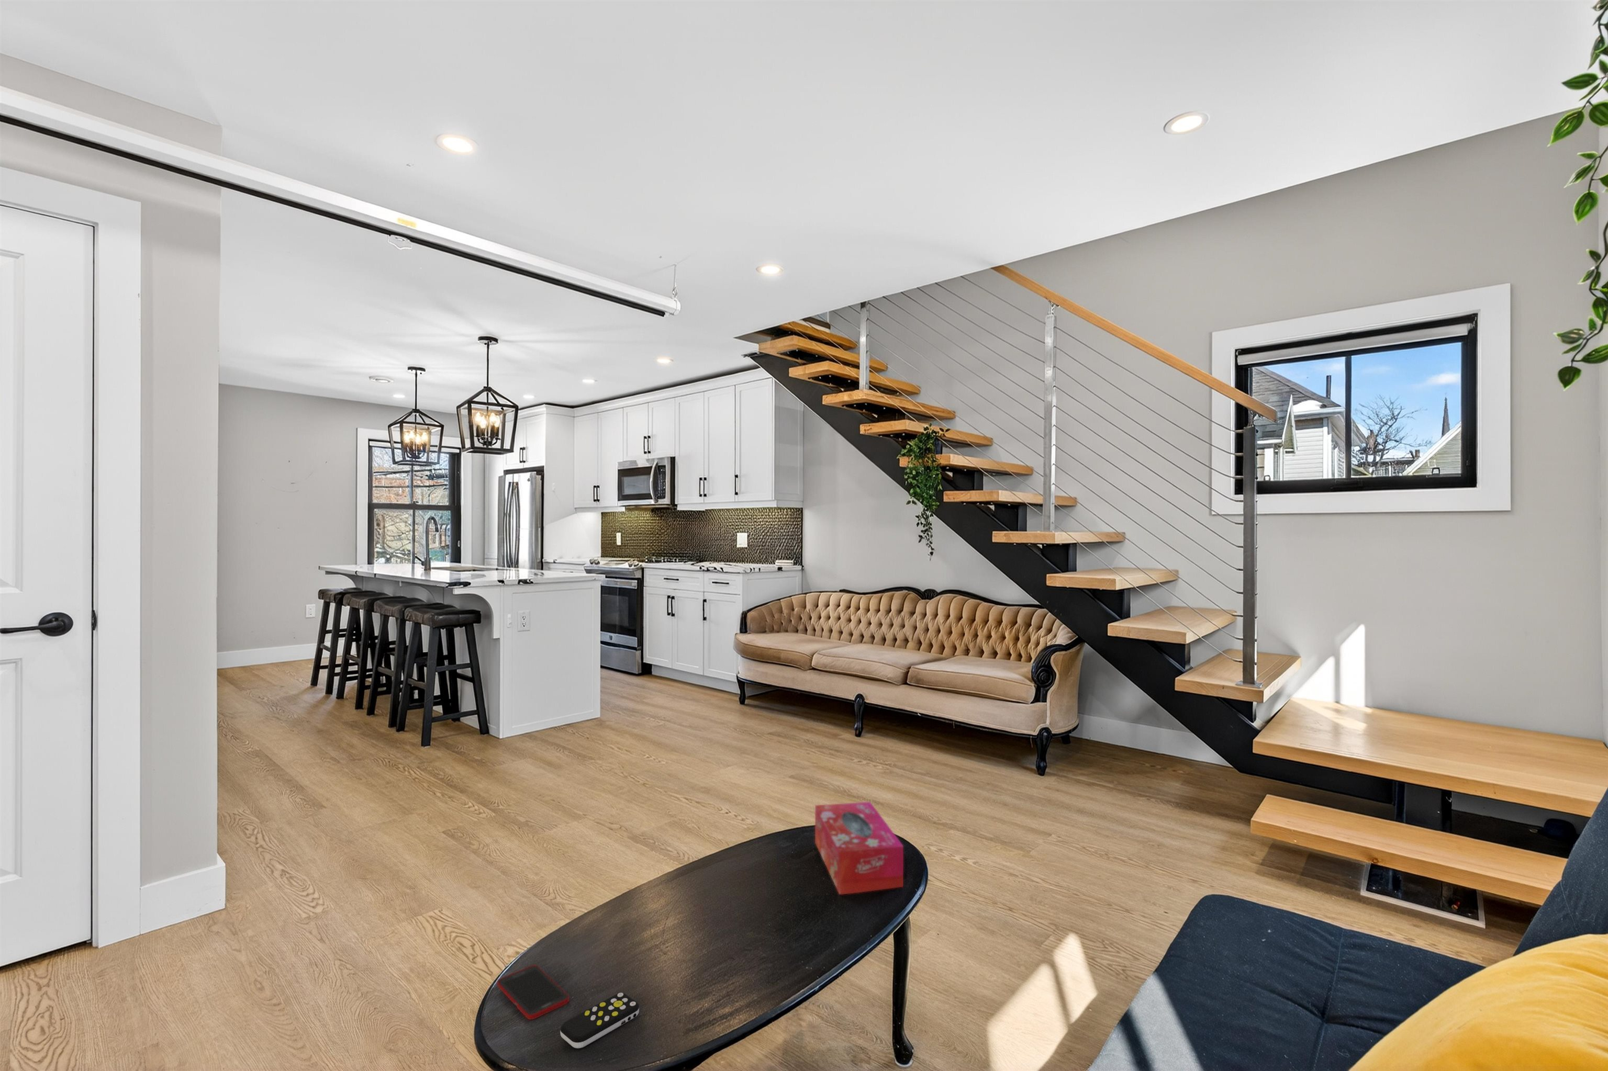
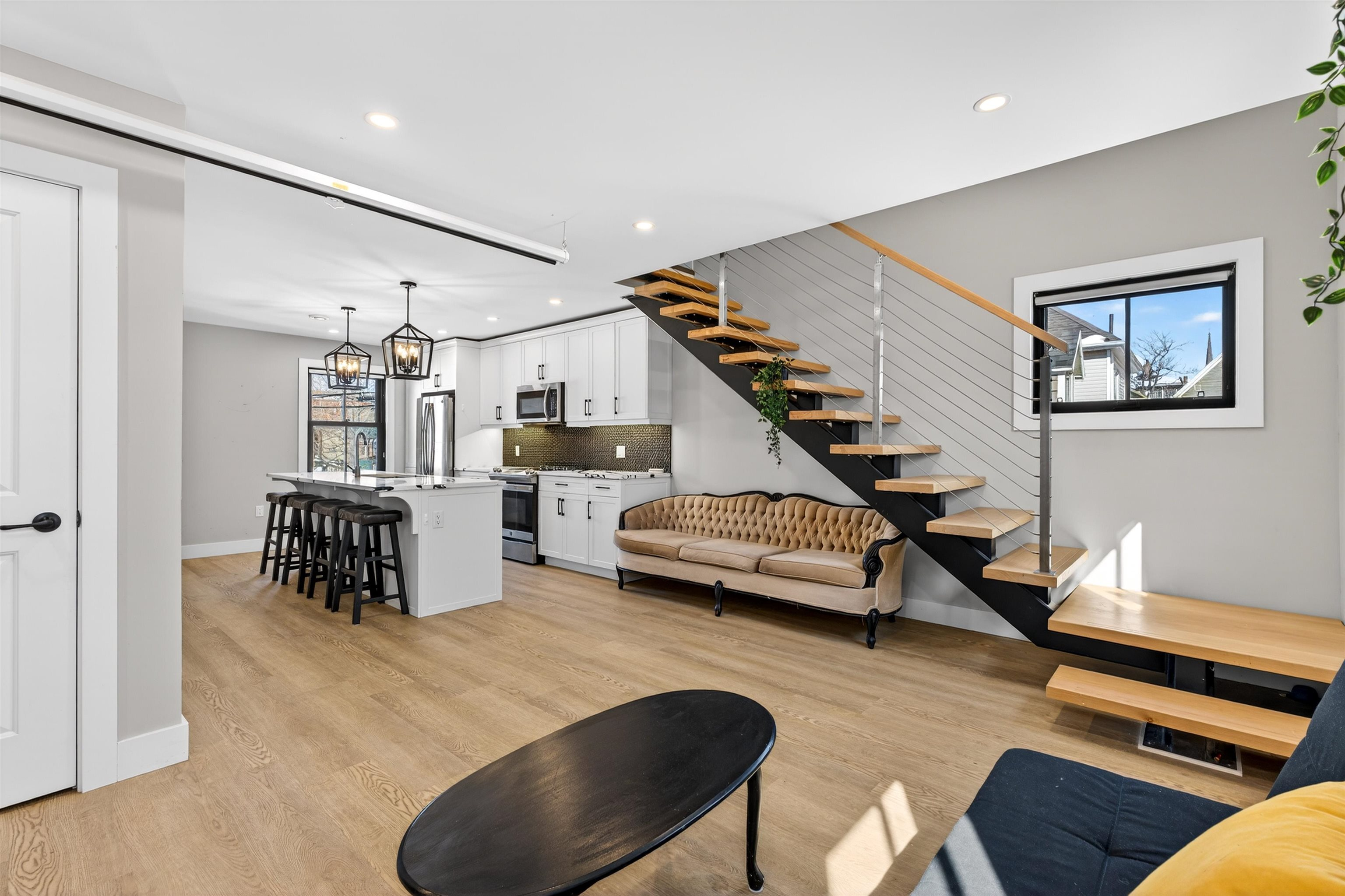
- remote control [560,992,640,1049]
- cell phone [496,965,569,1021]
- tissue box [814,801,904,895]
